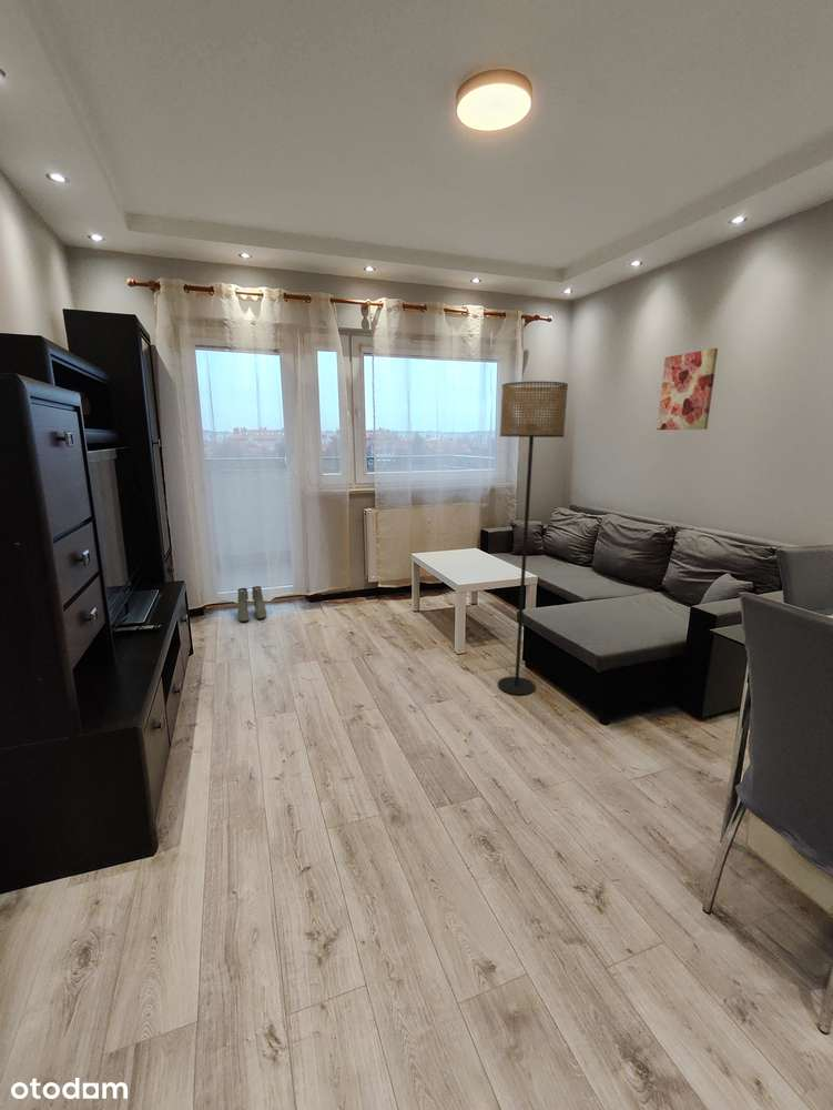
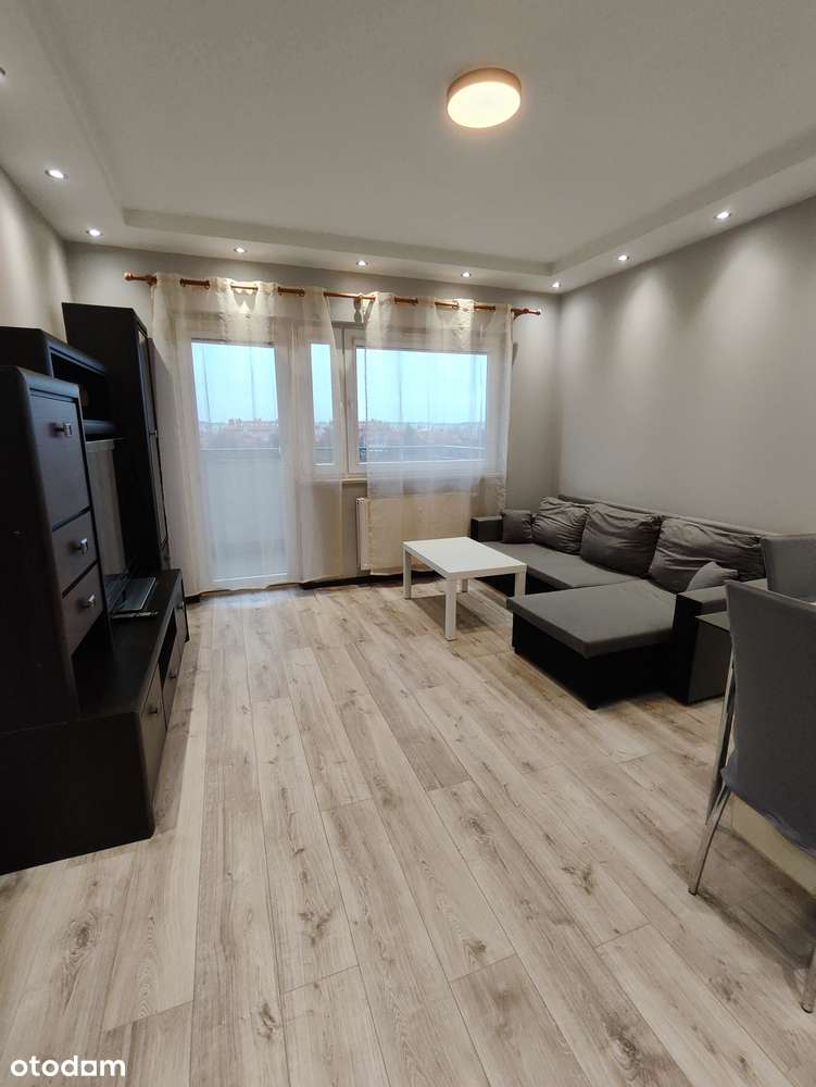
- boots [236,585,267,623]
- floor lamp [497,381,569,696]
- wall art [656,347,719,431]
